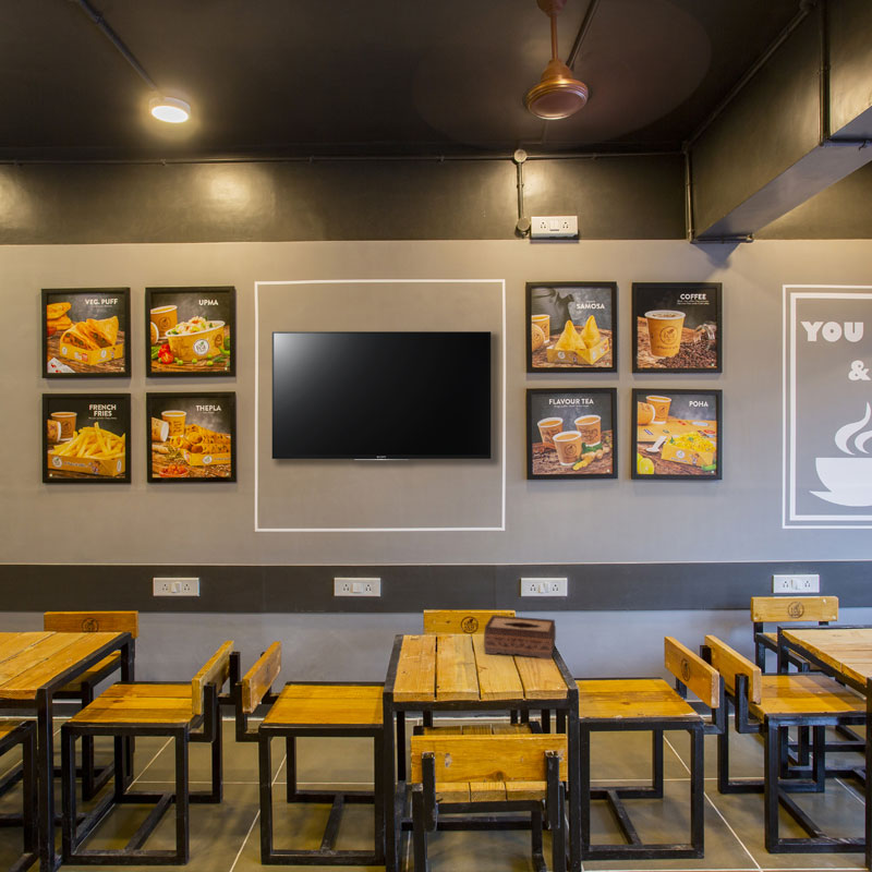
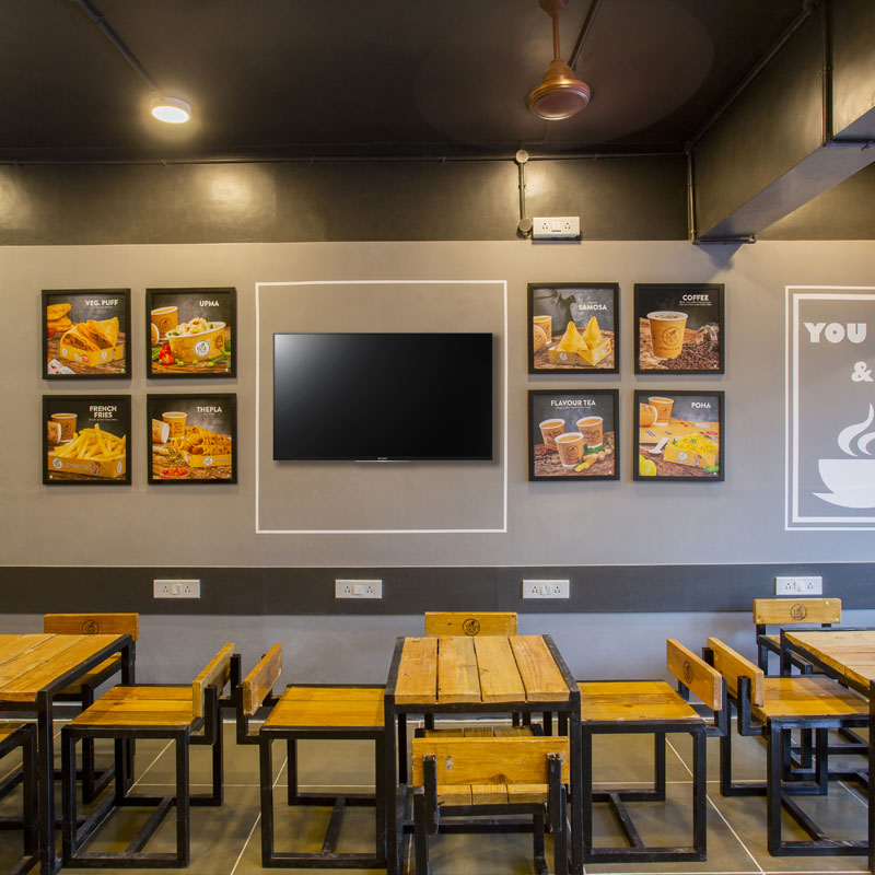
- tissue box [483,614,557,661]
